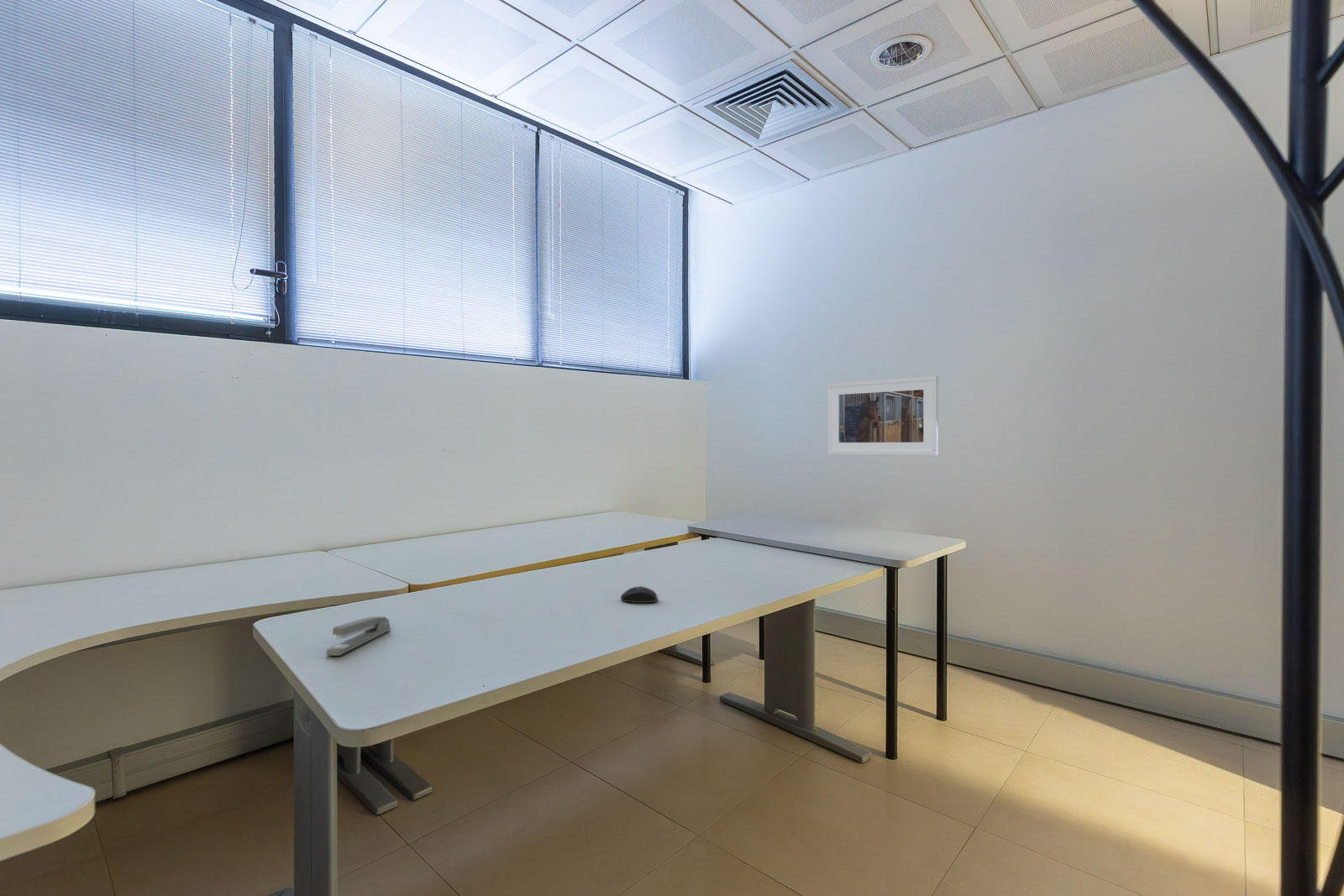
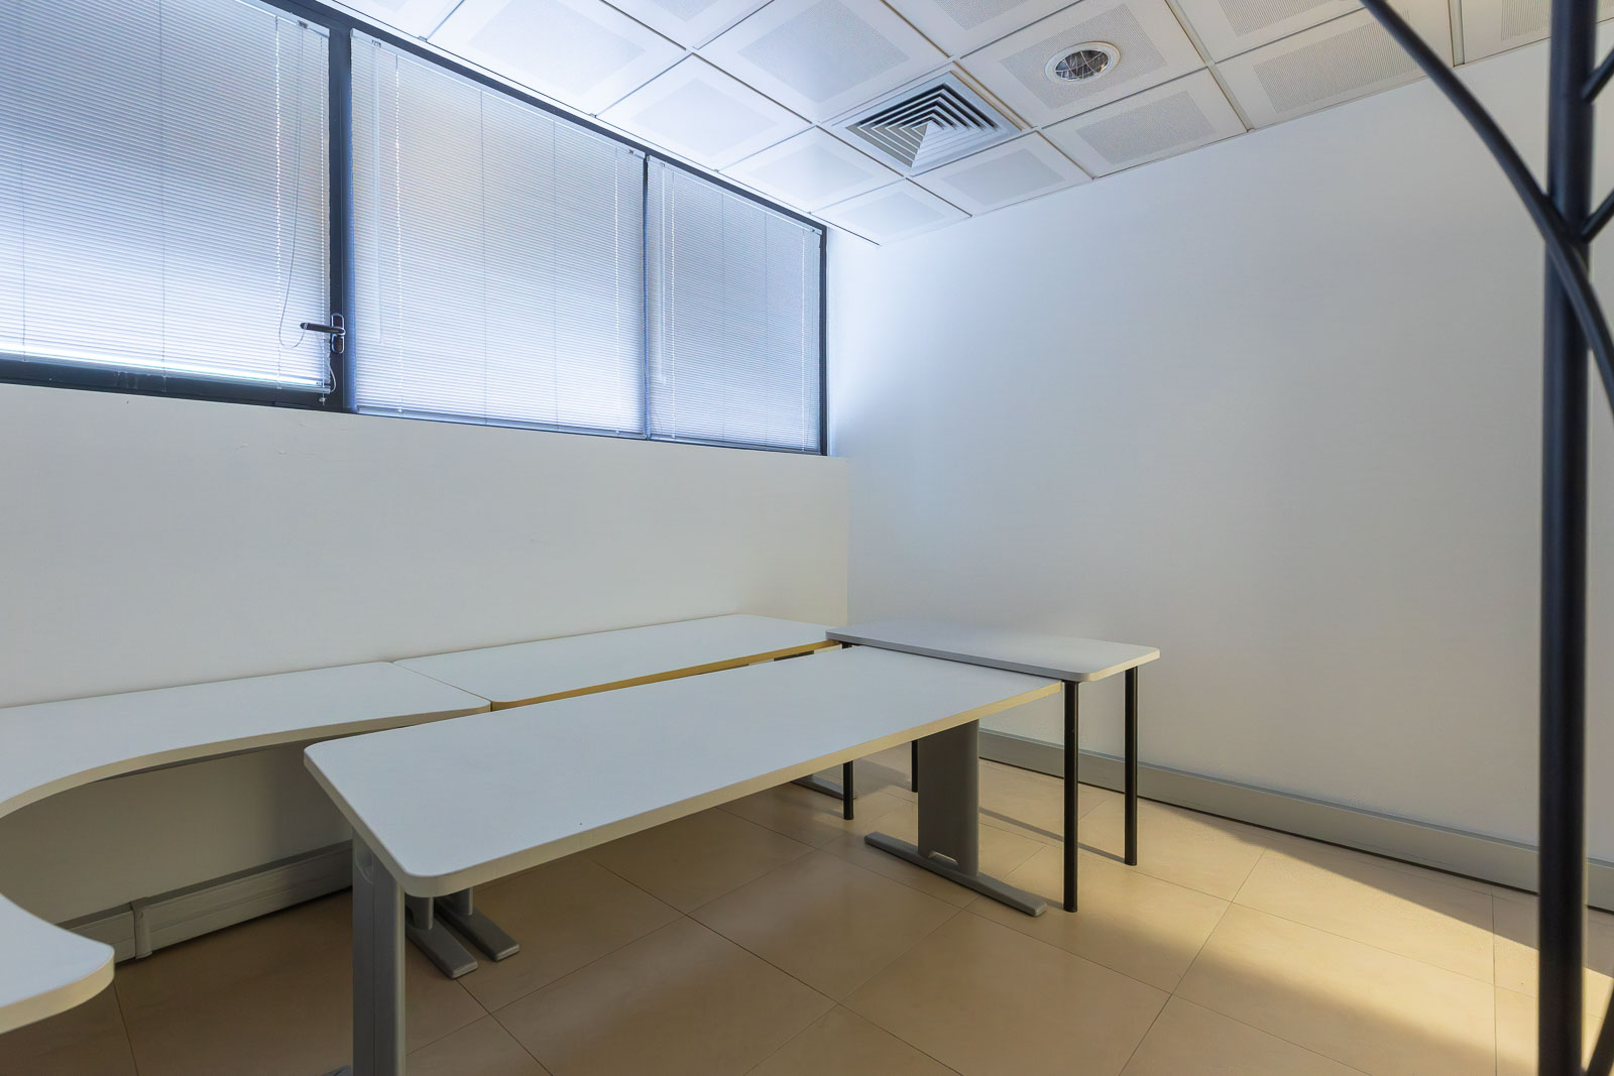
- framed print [827,375,939,456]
- mouse [620,585,659,604]
- stapler [325,616,391,657]
